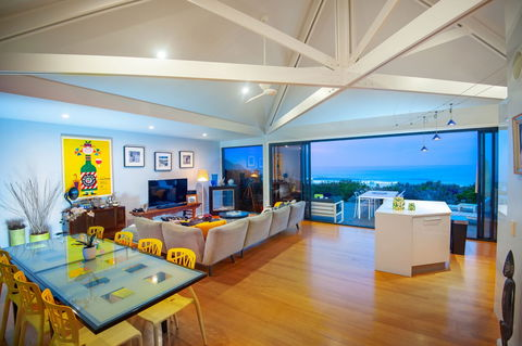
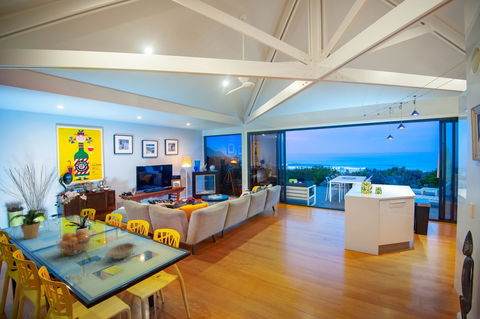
+ potted plant [8,208,46,240]
+ fruit basket [55,228,92,256]
+ decorative bowl [104,242,136,260]
